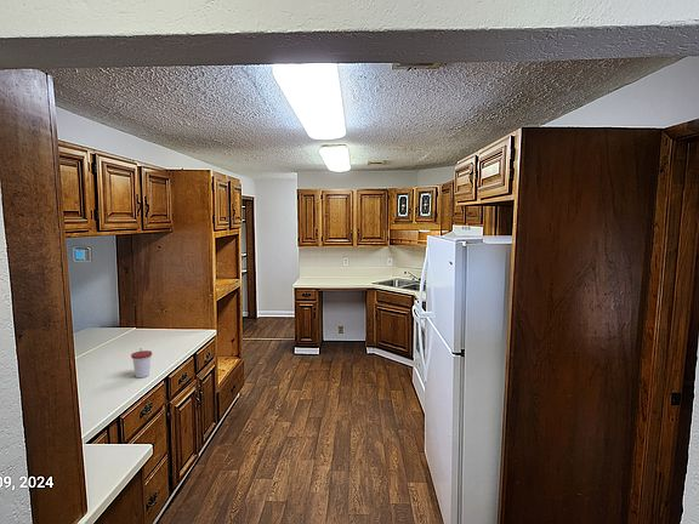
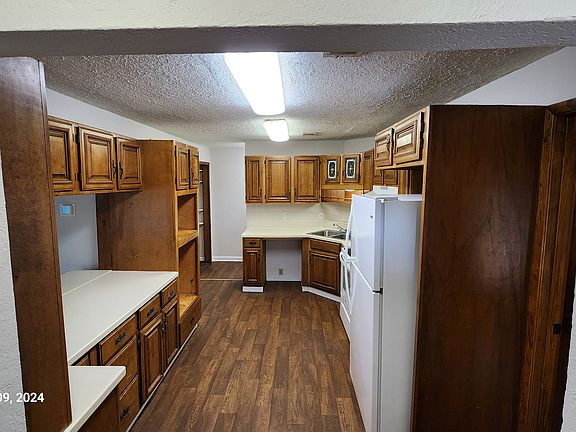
- cup [130,349,153,378]
